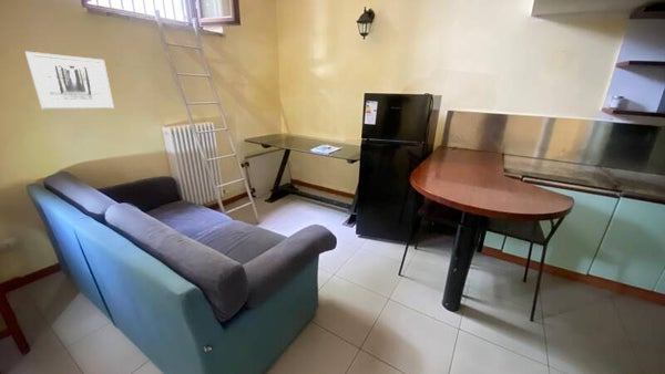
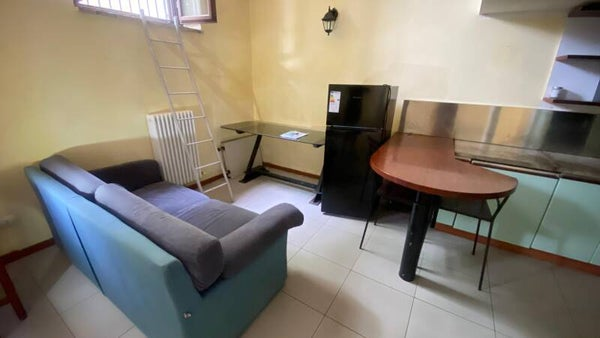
- wall art [24,51,115,111]
